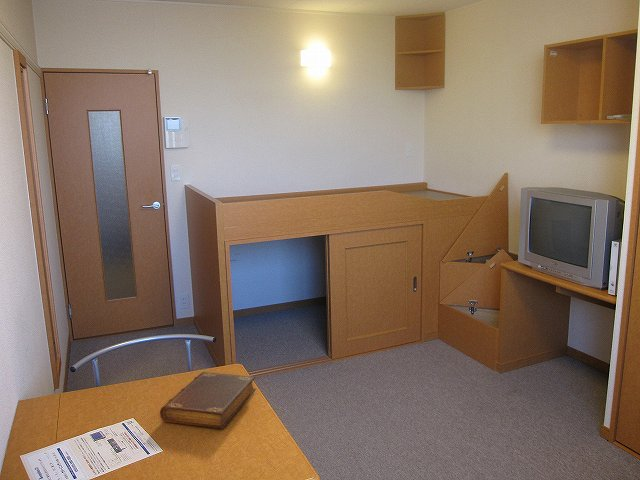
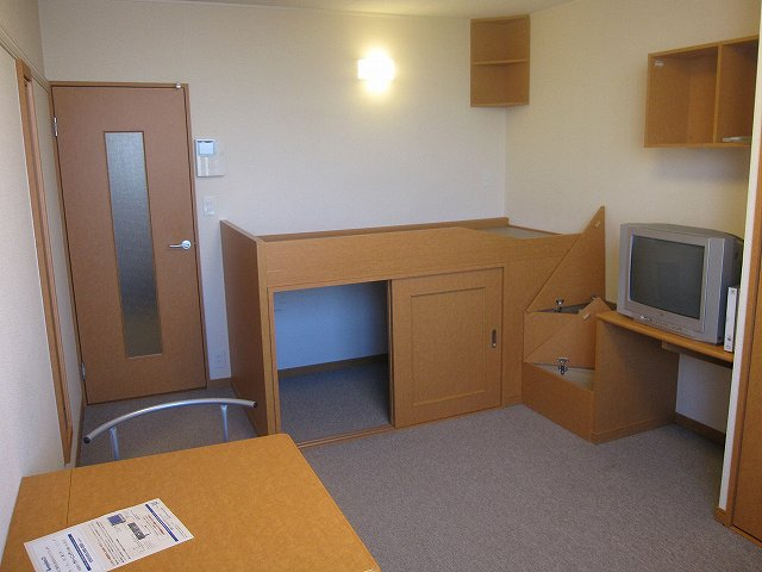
- book [159,371,257,430]
